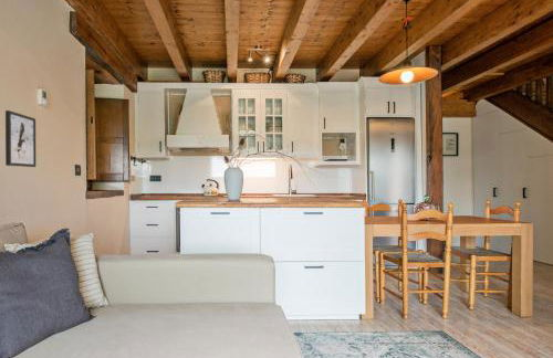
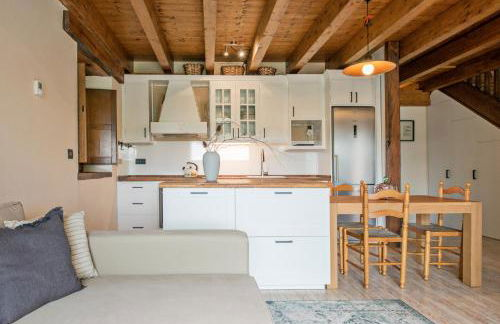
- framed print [4,109,36,168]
